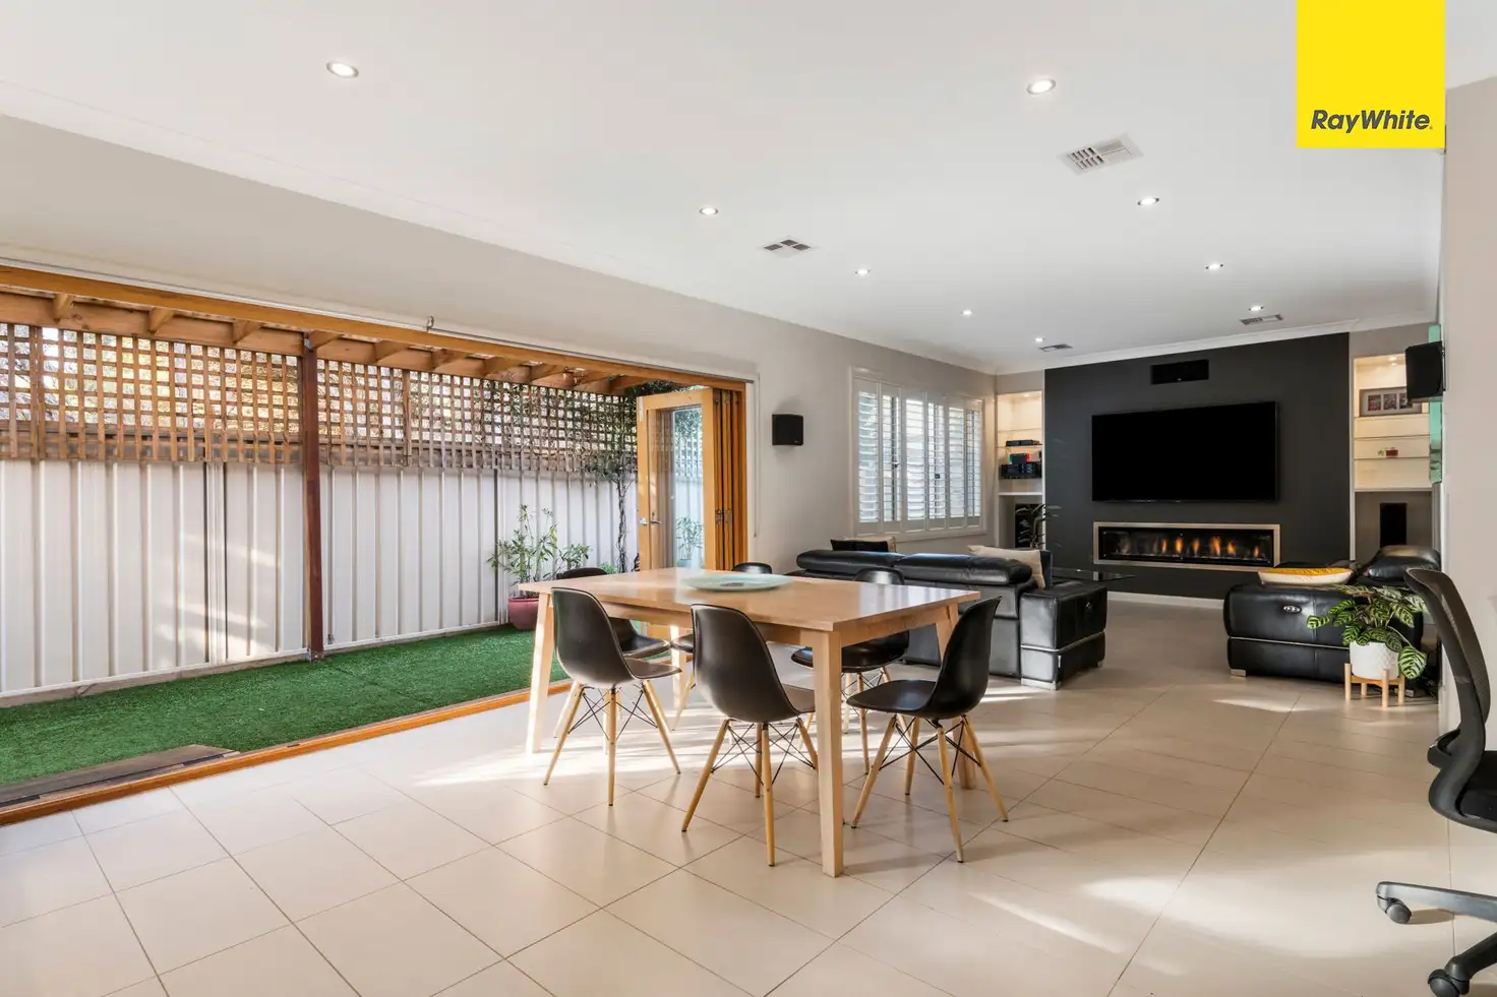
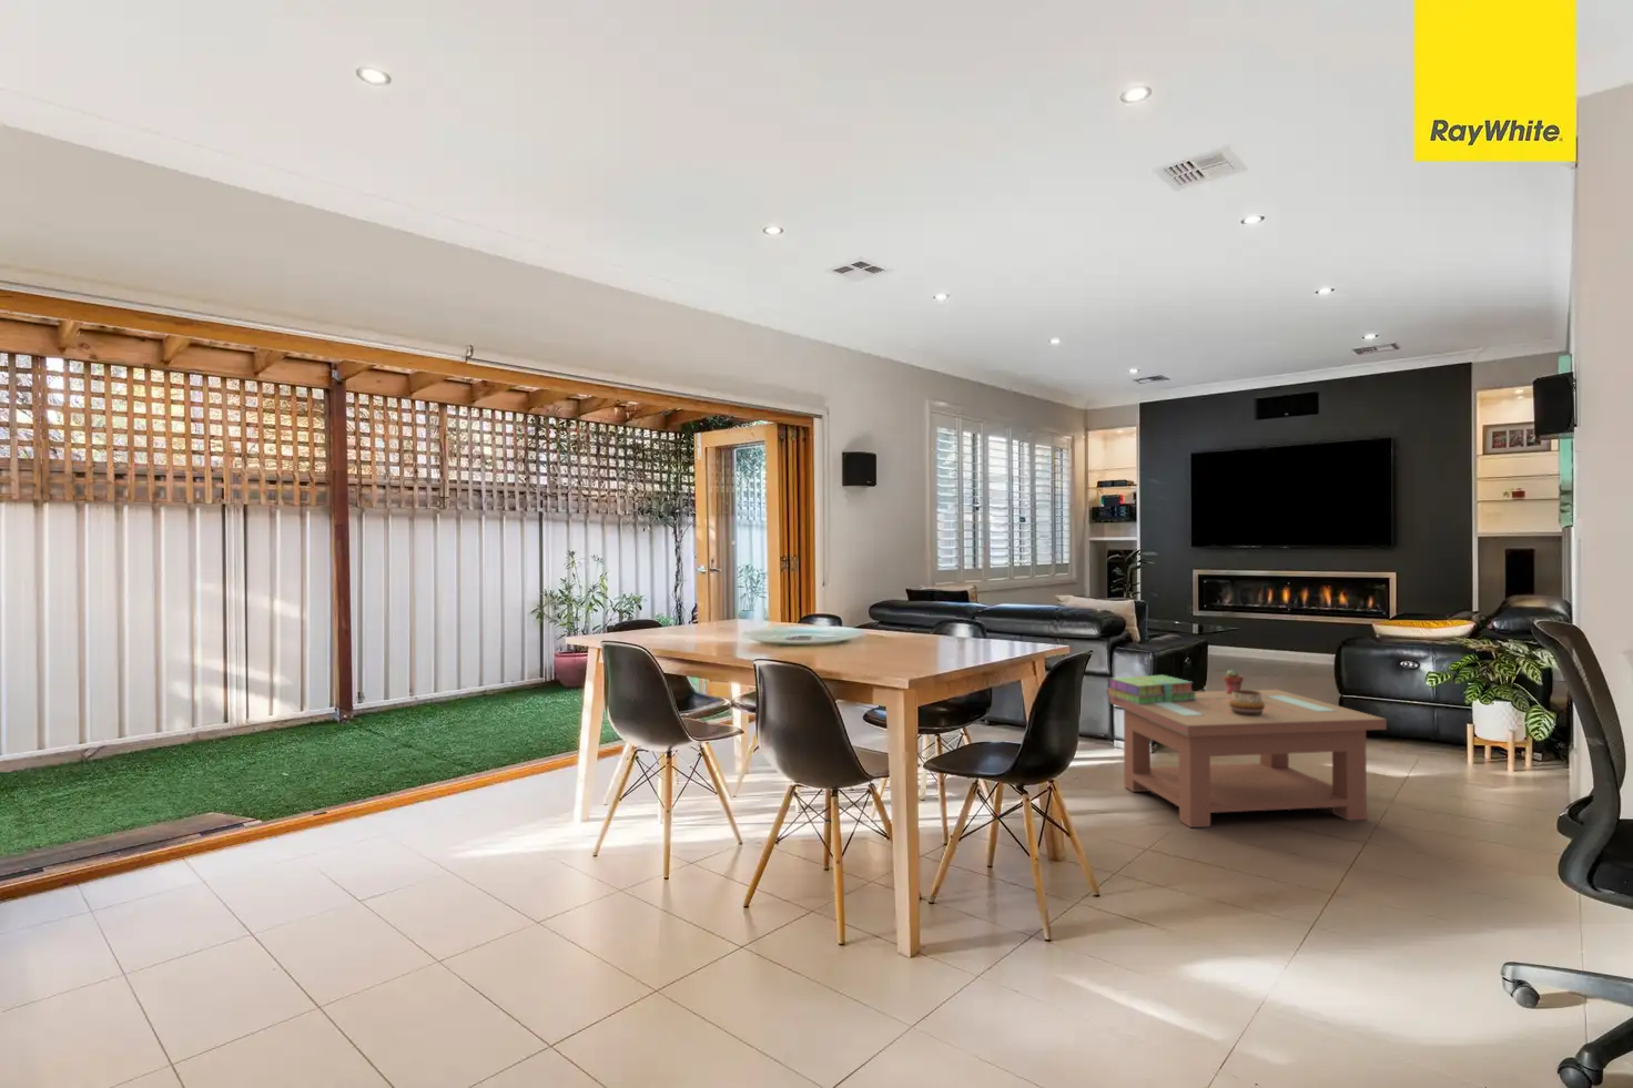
+ decorative bowl [1229,688,1265,715]
+ stack of books [1105,674,1197,704]
+ coffee table [1108,688,1388,828]
+ potted succulent [1223,669,1244,695]
